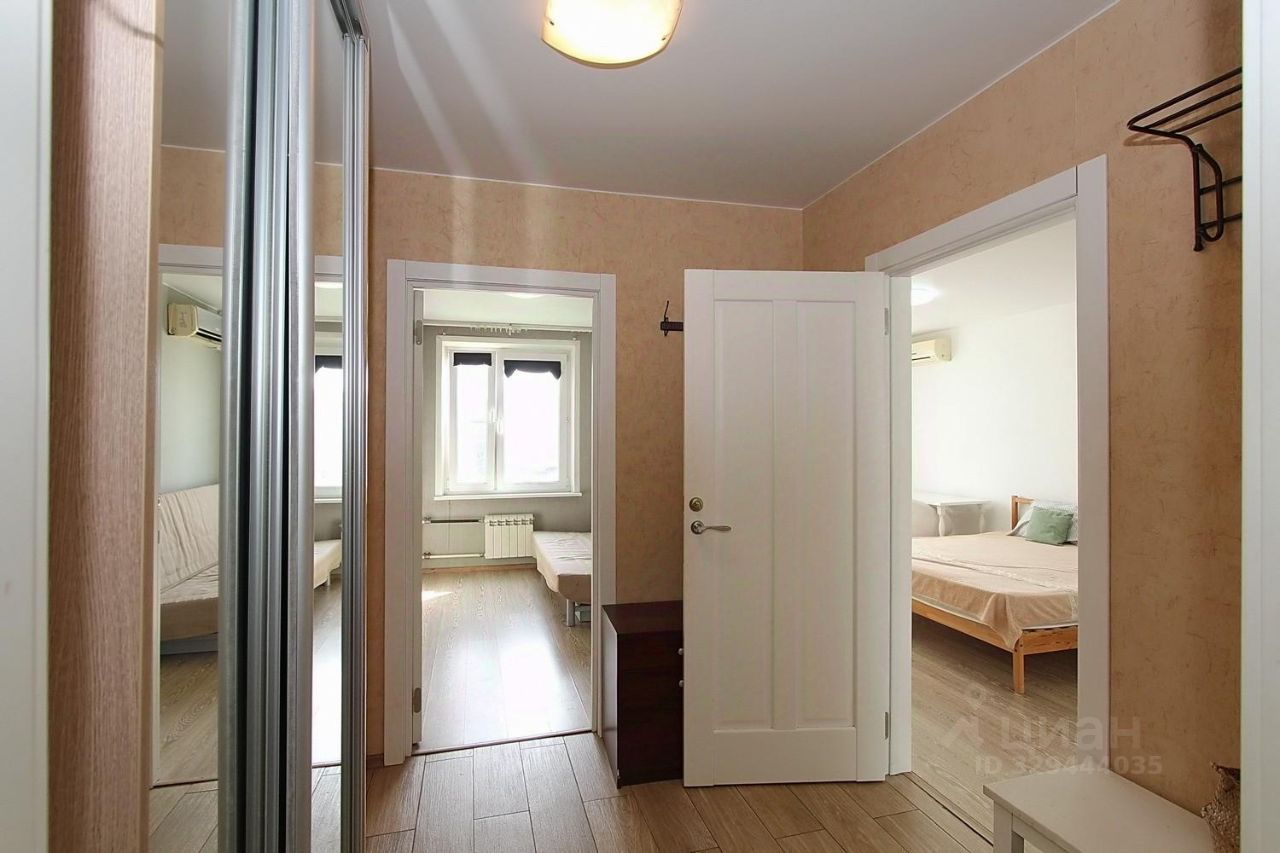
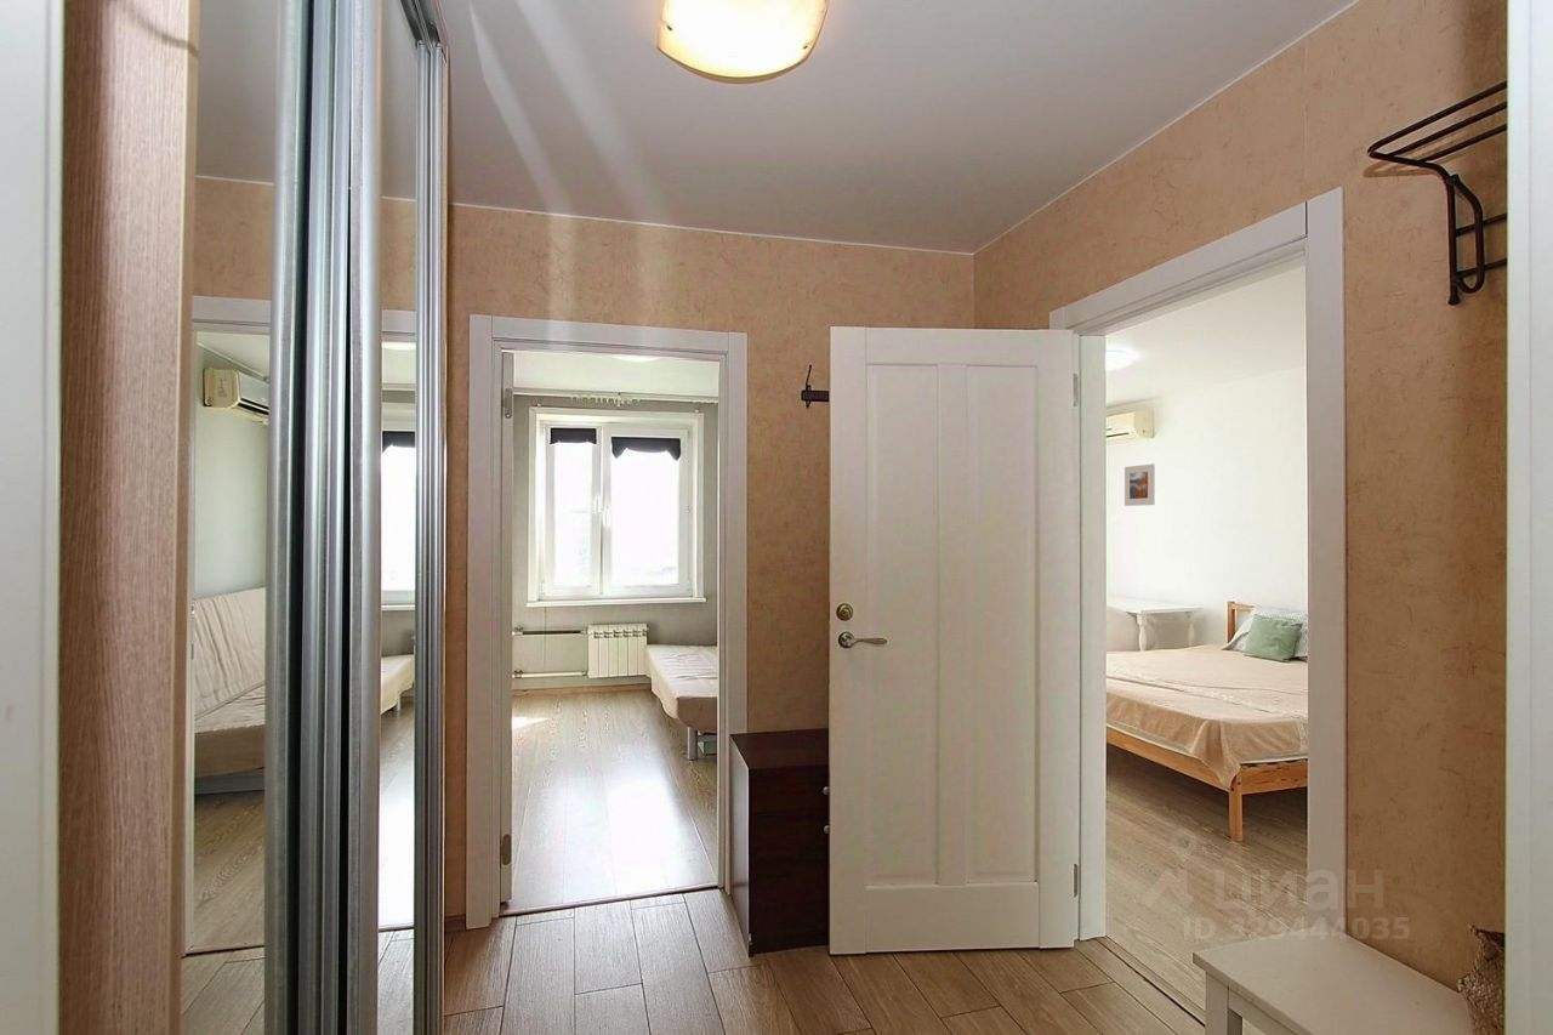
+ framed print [1123,464,1156,507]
